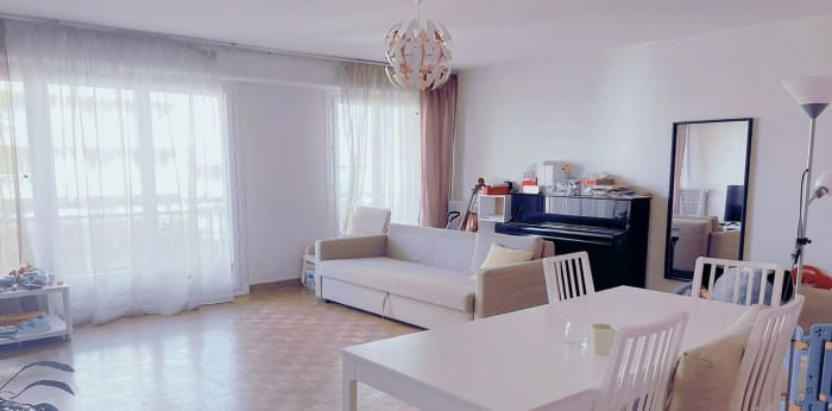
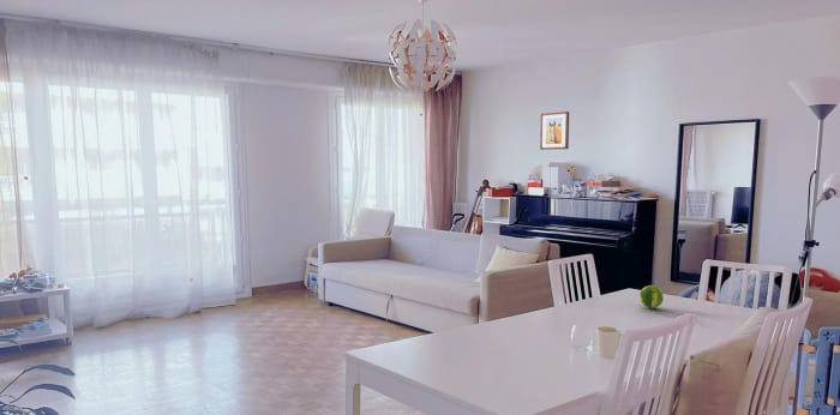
+ fruit [638,284,665,309]
+ wall art [539,110,570,151]
